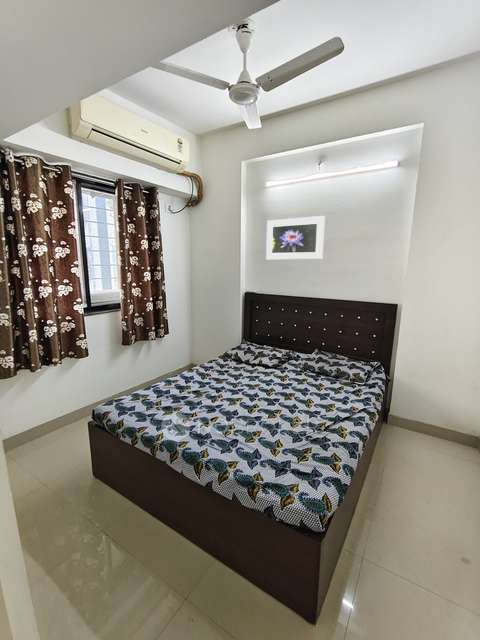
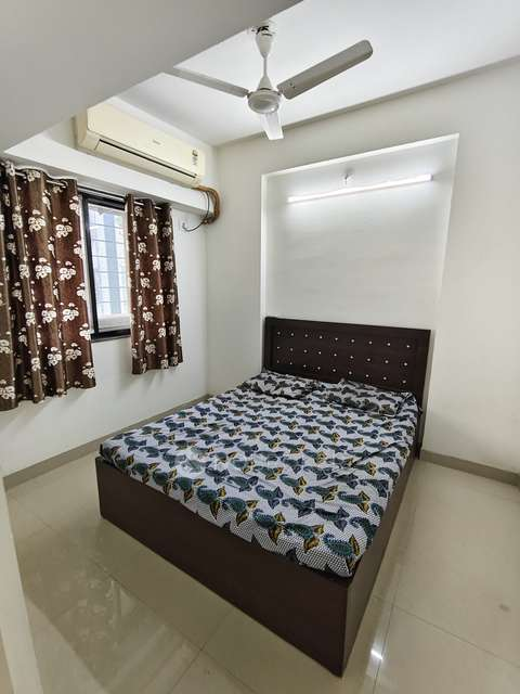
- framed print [265,215,326,260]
